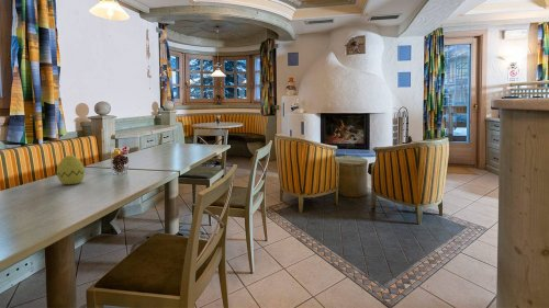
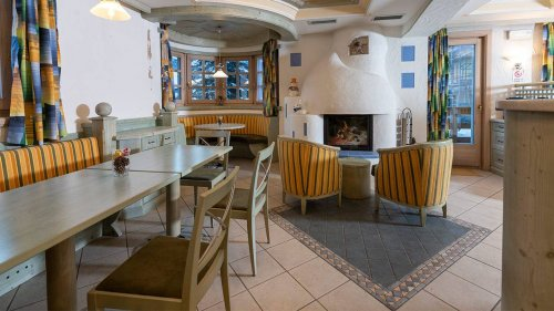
- decorative egg [56,155,86,185]
